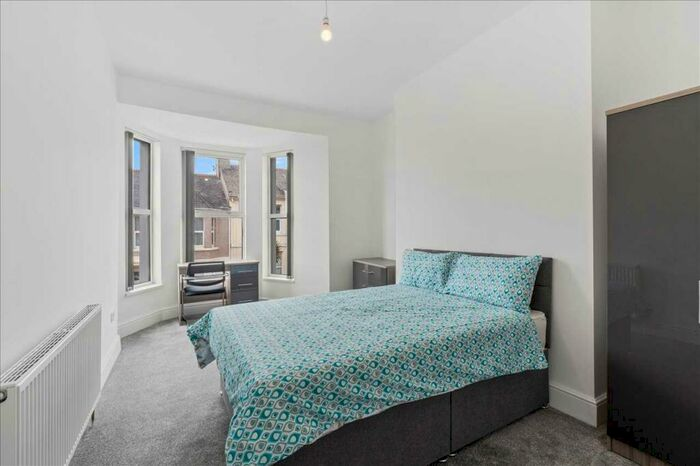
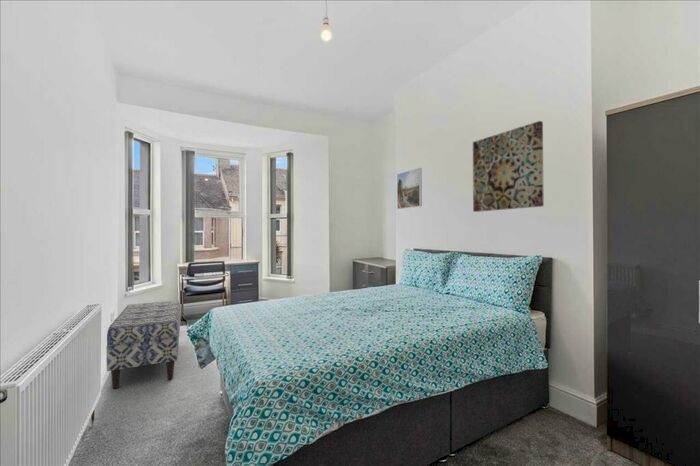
+ bench [105,300,181,390]
+ wall art [472,120,545,213]
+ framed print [396,167,423,210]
